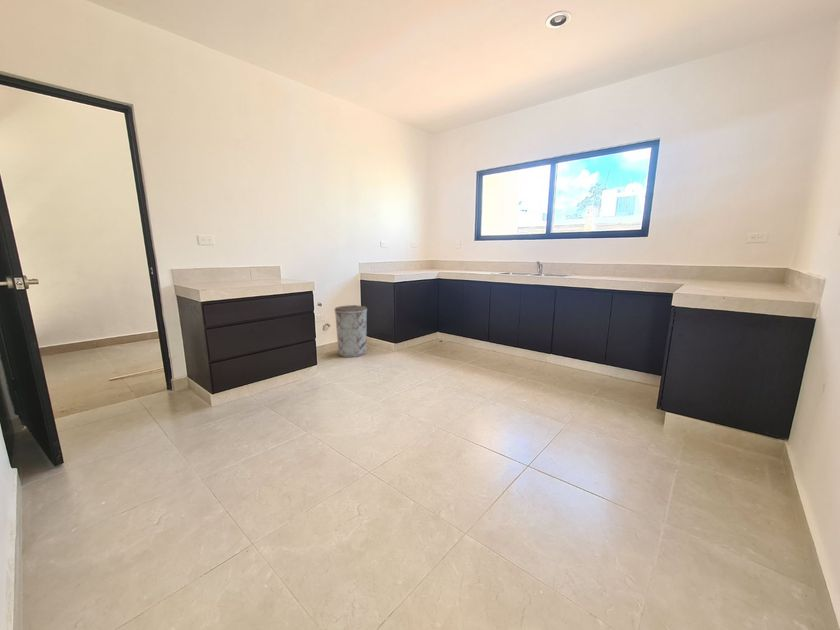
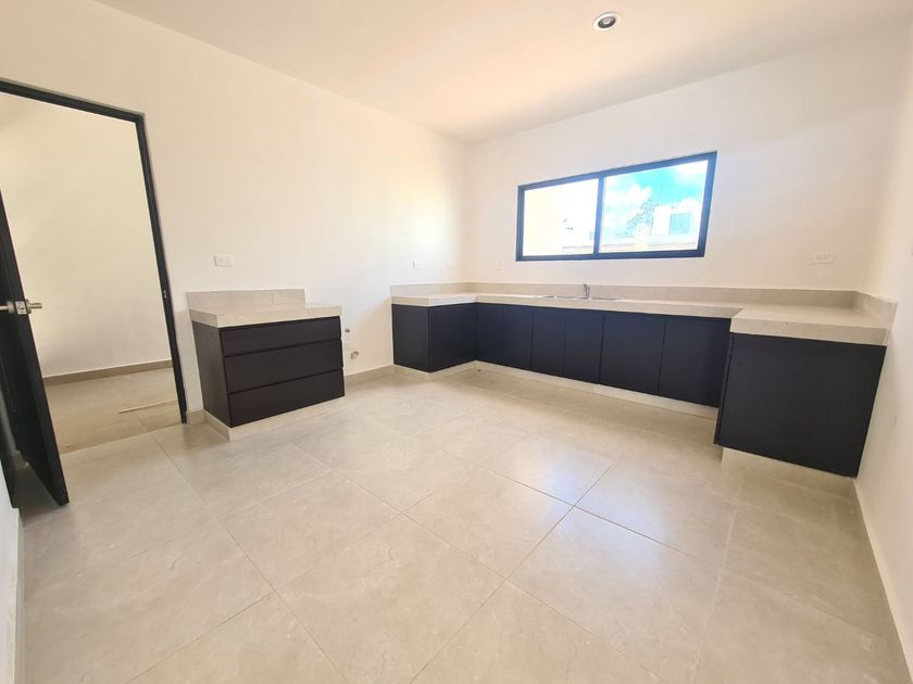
- trash can [334,304,368,358]
